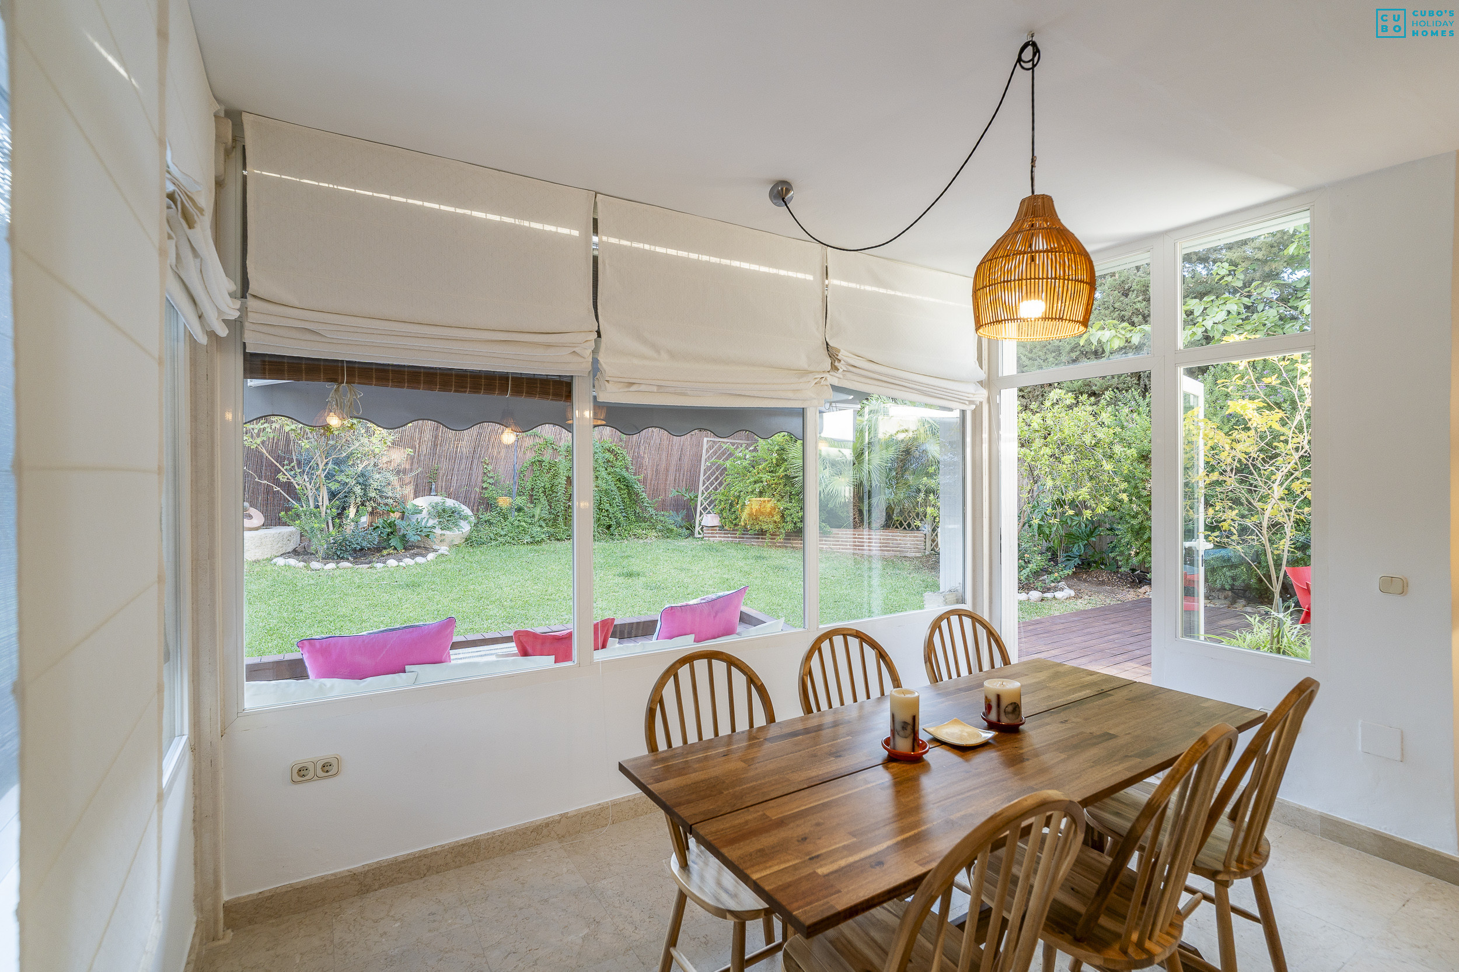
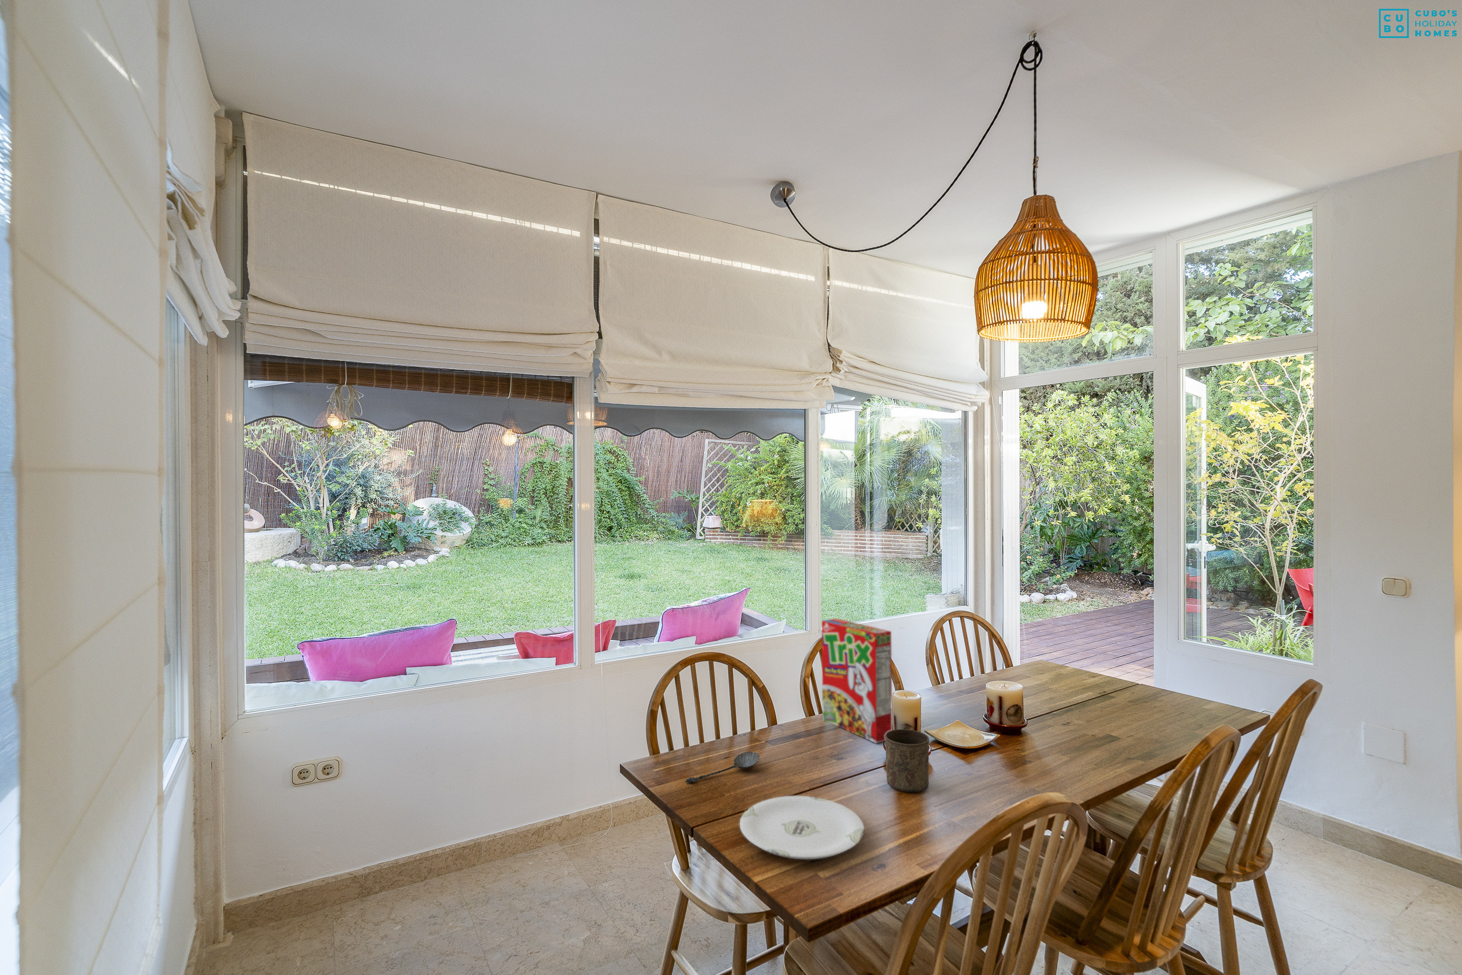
+ plate [740,795,865,860]
+ cup [884,729,930,792]
+ cereal box [821,618,892,744]
+ spoon [685,751,760,783]
